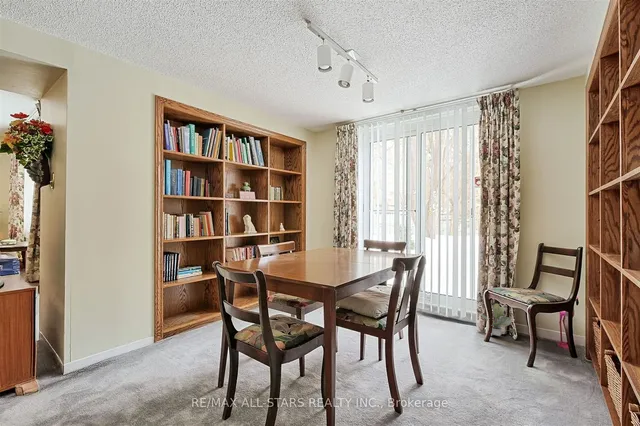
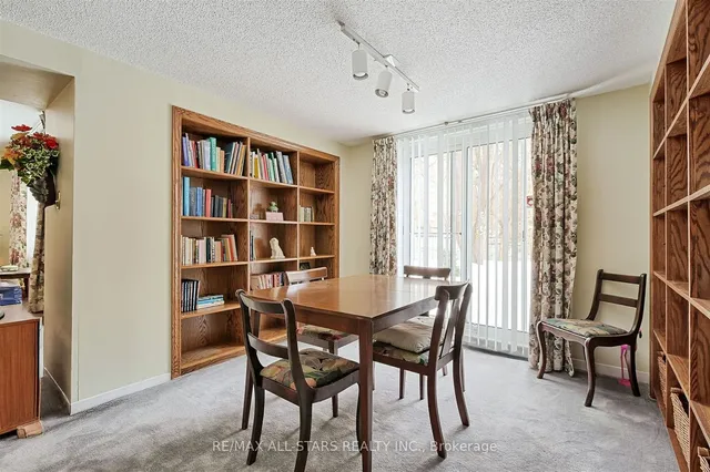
- potted plant [480,303,512,337]
